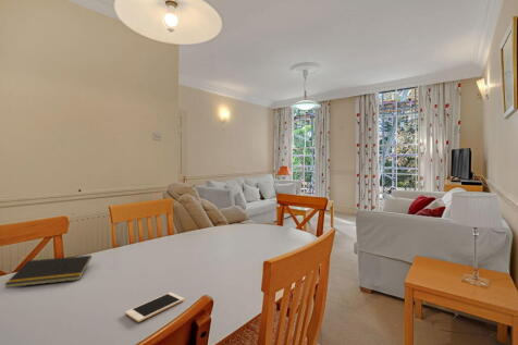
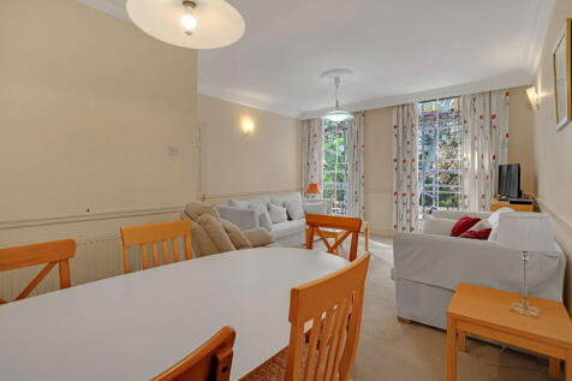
- notepad [3,255,92,289]
- cell phone [124,292,185,323]
